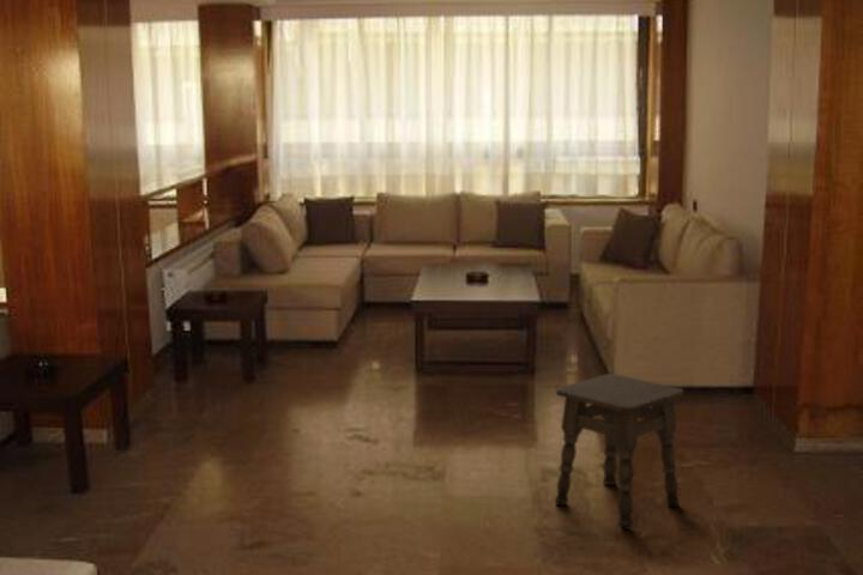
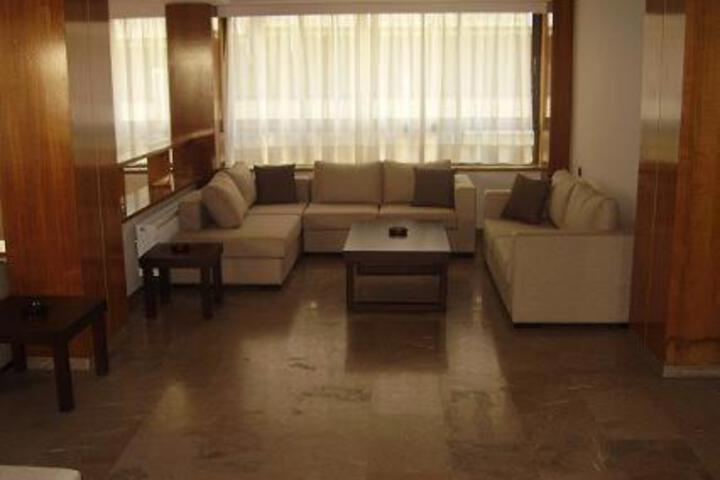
- side table [554,373,684,531]
